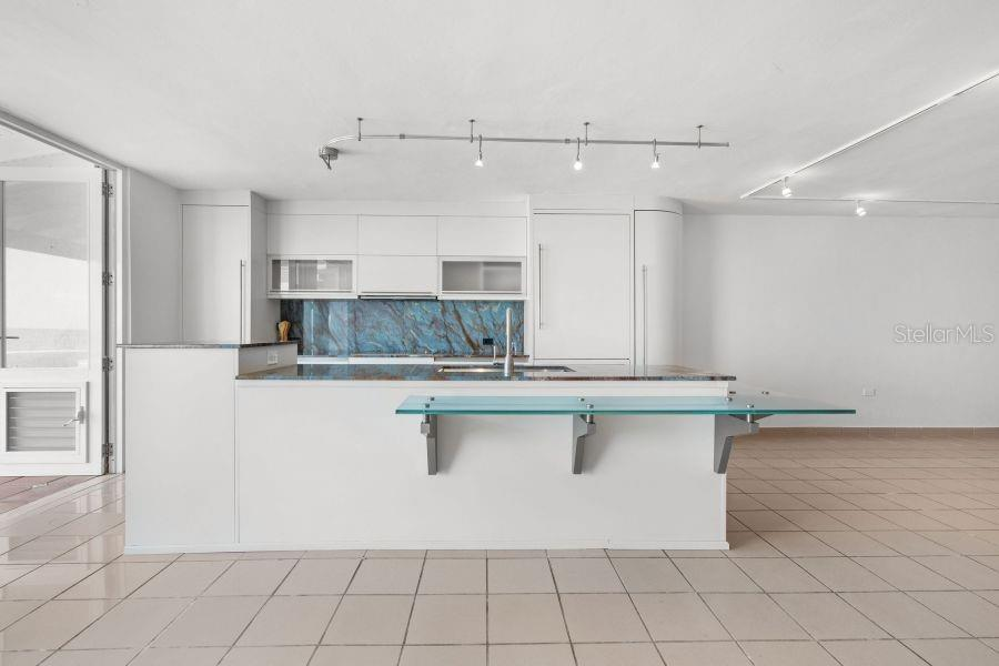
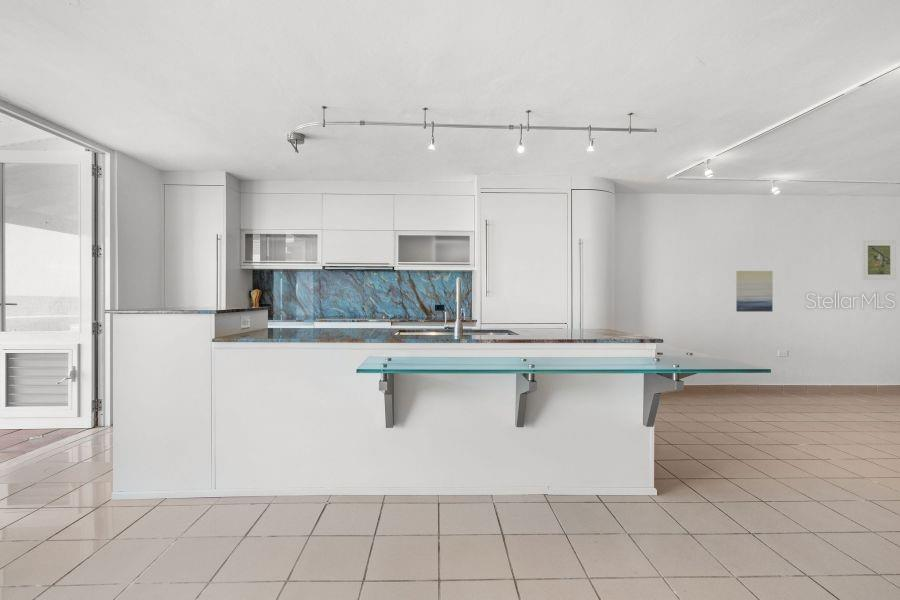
+ wall art [735,270,774,313]
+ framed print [860,239,897,281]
